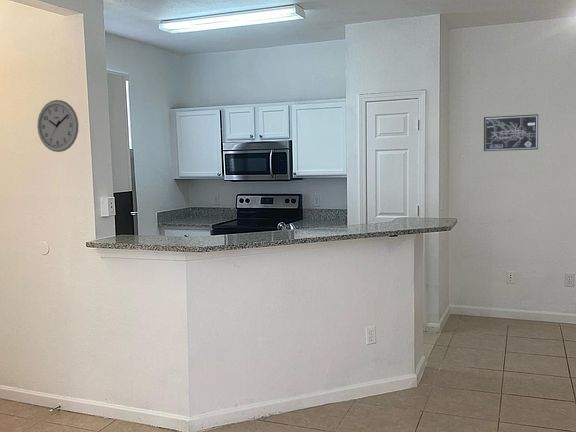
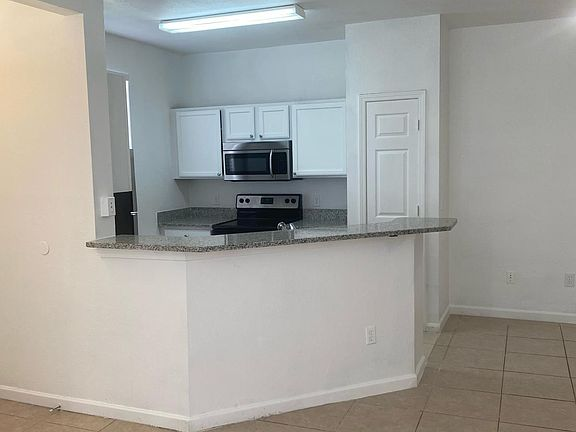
- wall clock [36,99,80,153]
- wall art [483,113,539,152]
